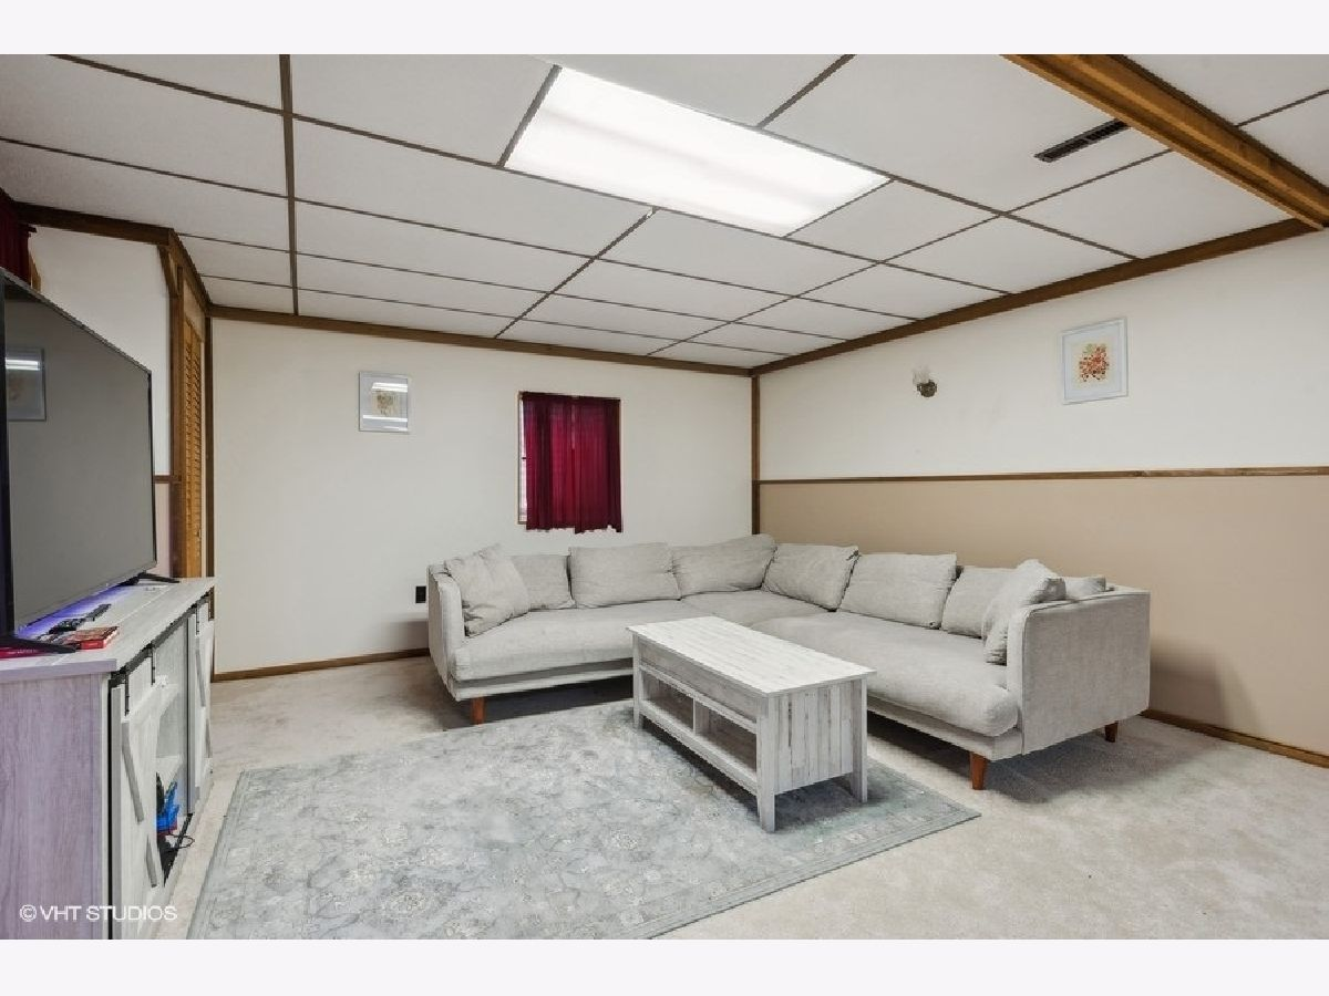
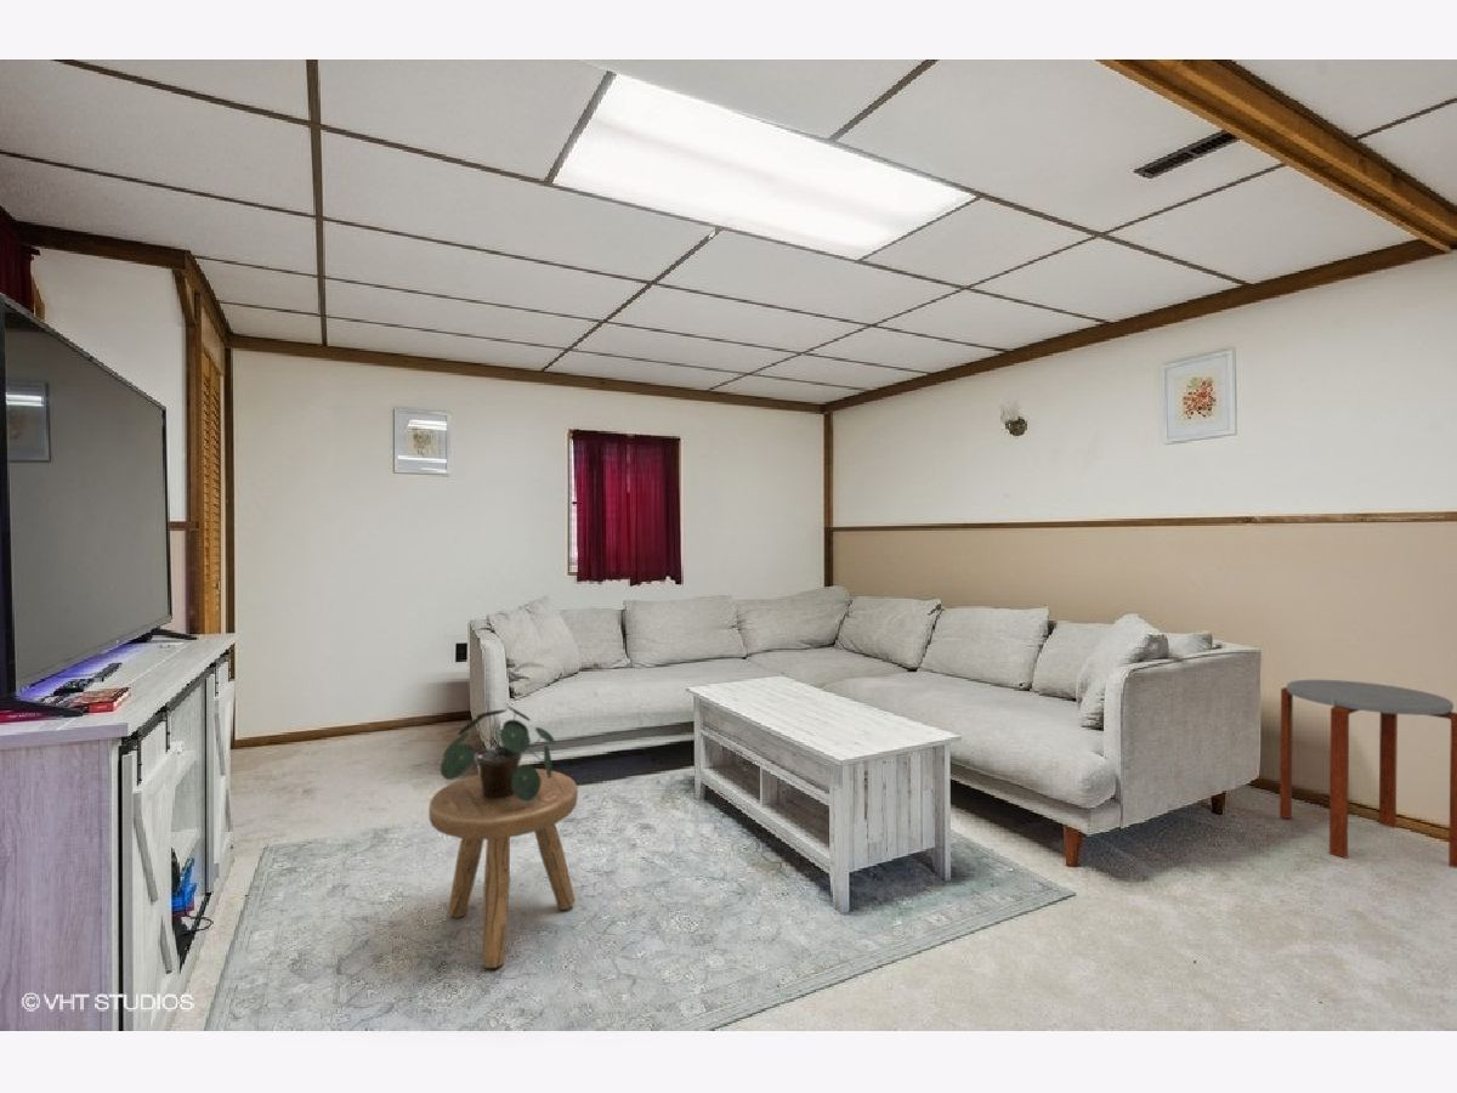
+ potted plant [440,706,556,802]
+ side table [1279,679,1457,870]
+ stool [427,768,579,969]
